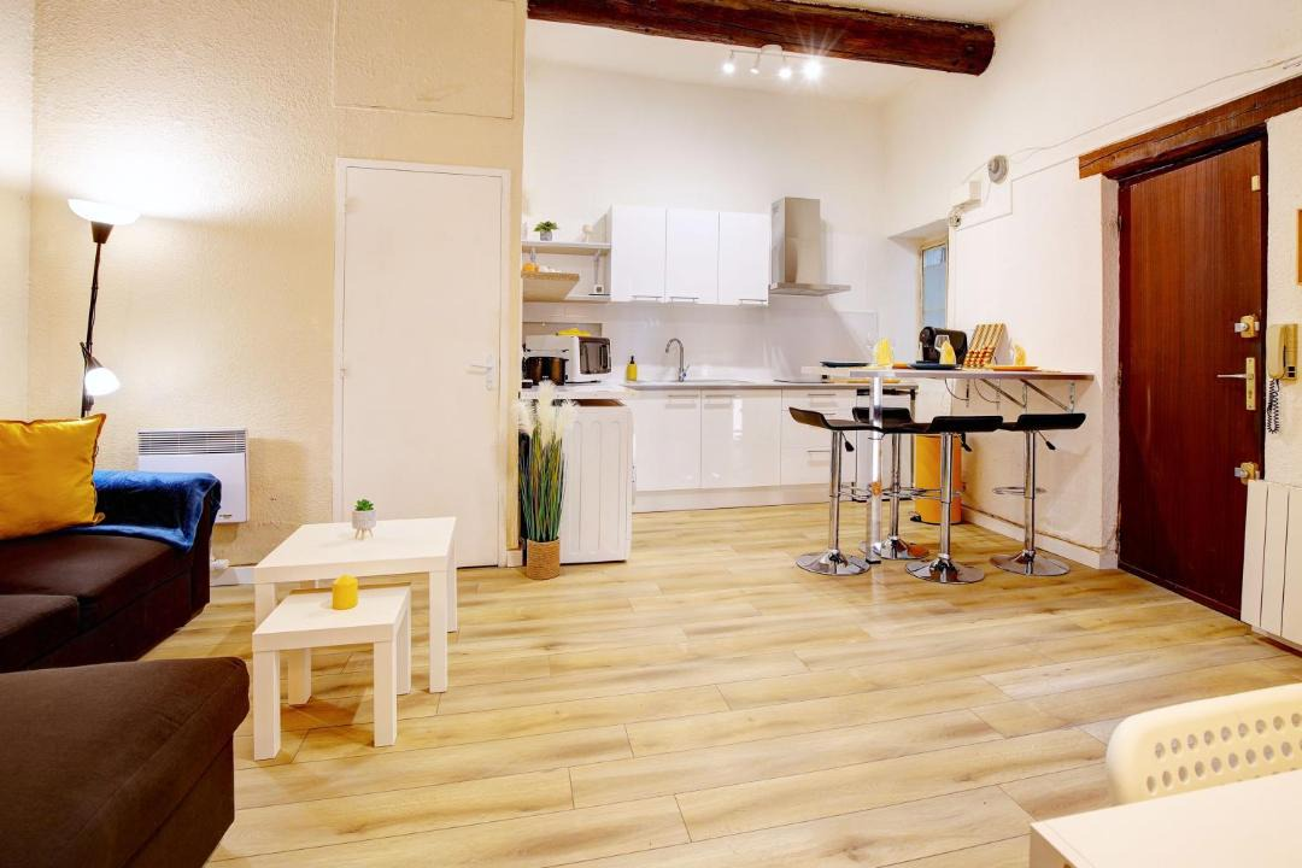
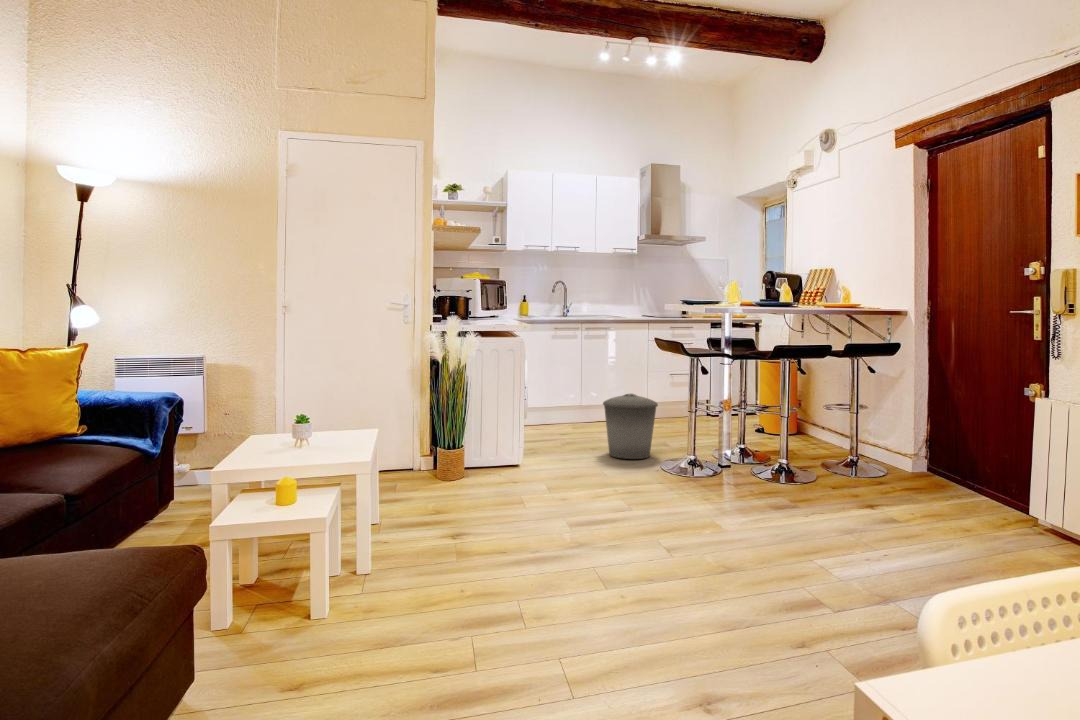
+ trash can [602,393,659,460]
